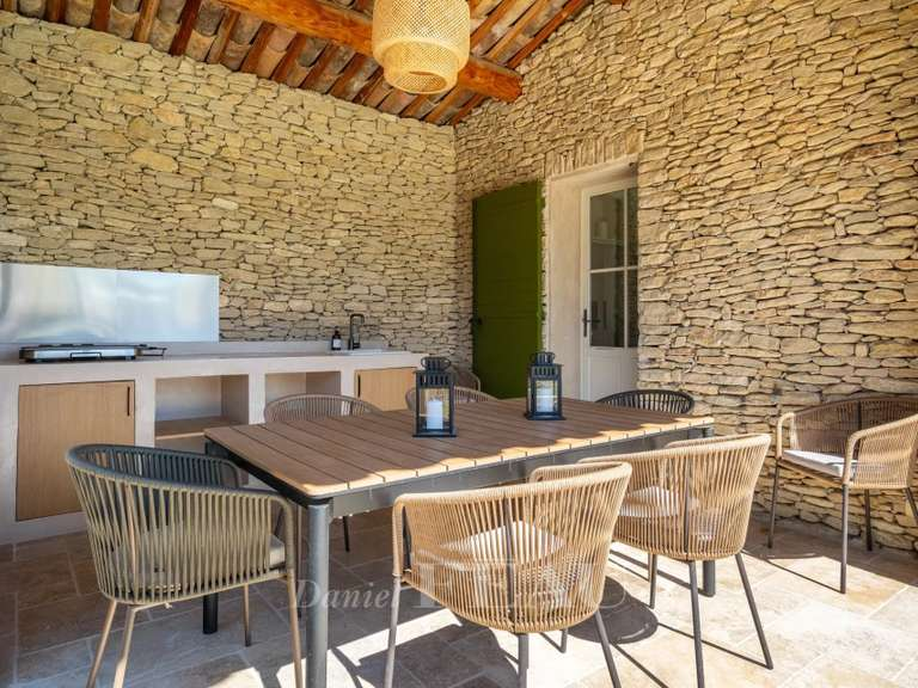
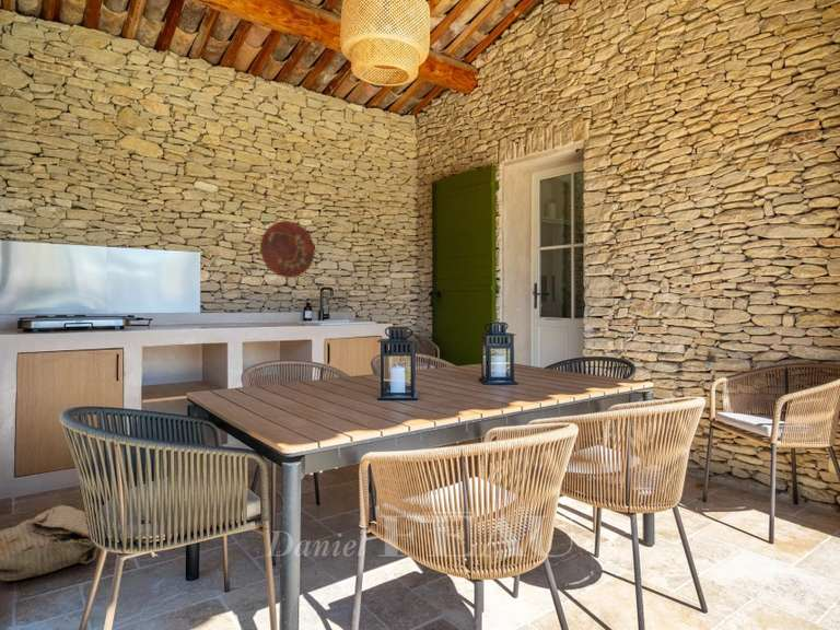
+ bag [0,504,100,582]
+ decorative platter [259,220,316,279]
